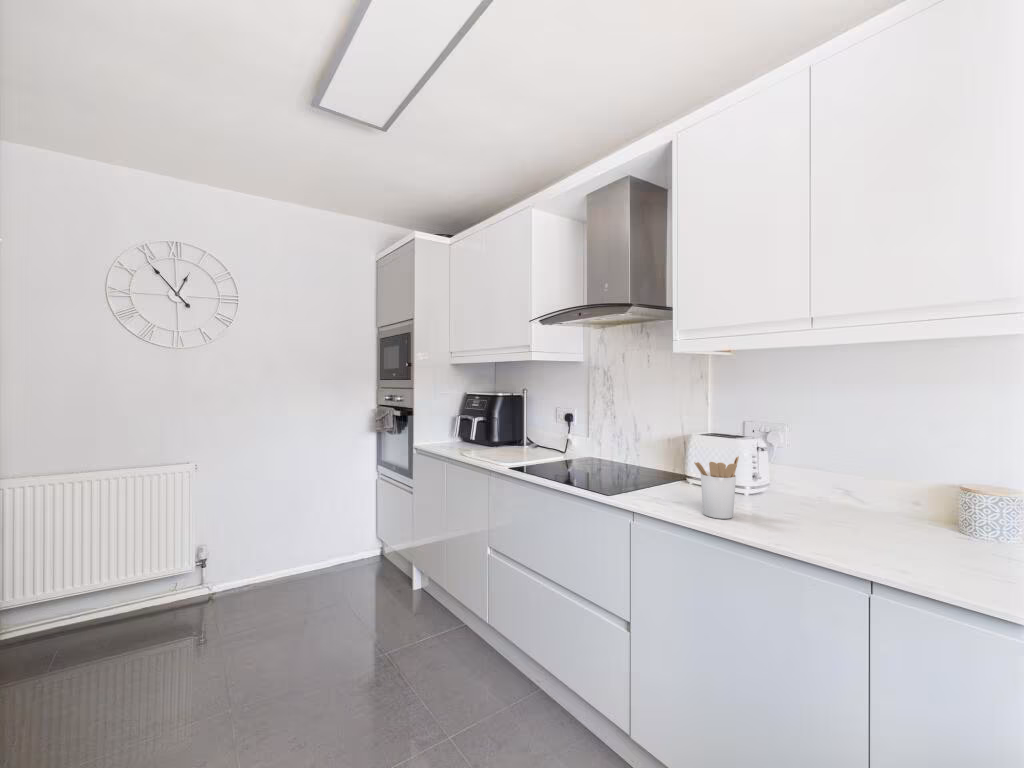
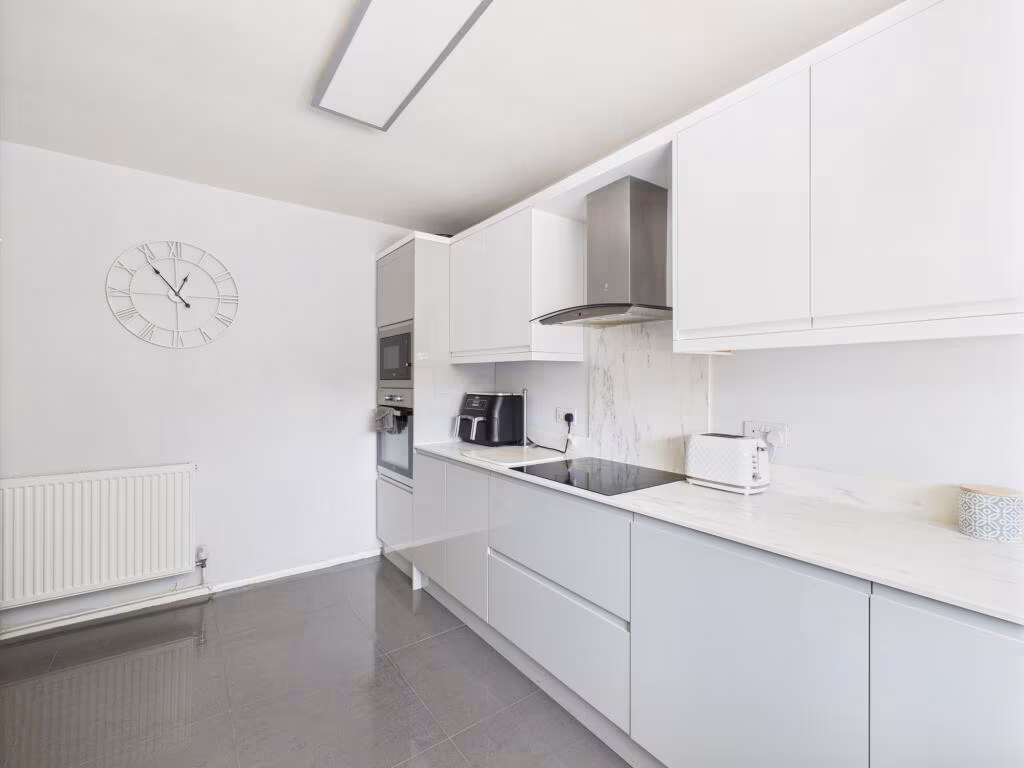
- utensil holder [693,455,740,520]
